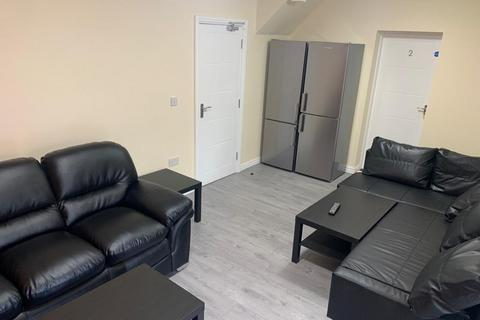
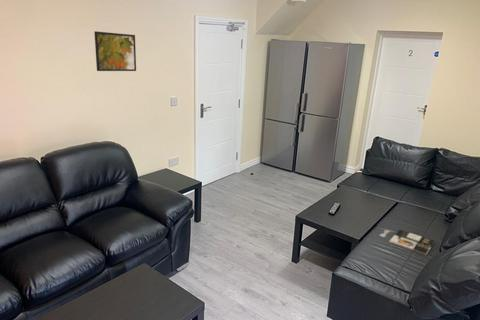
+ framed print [93,30,137,72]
+ magazine [378,229,435,256]
